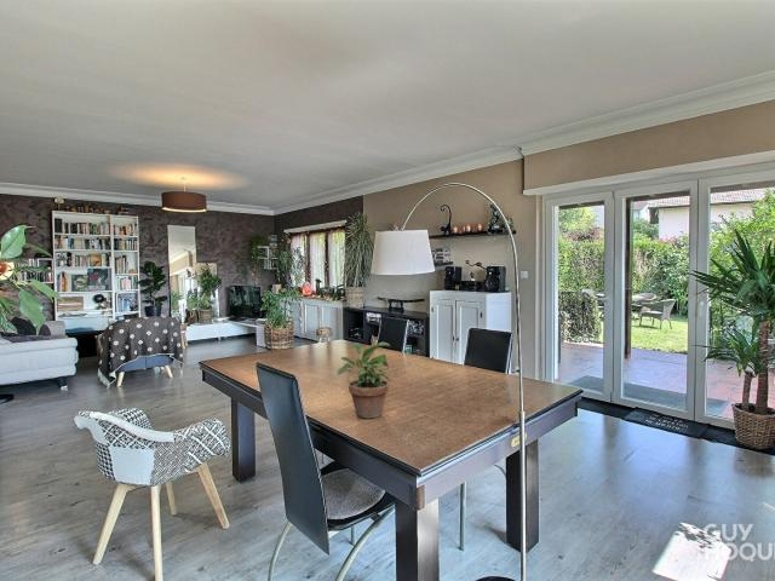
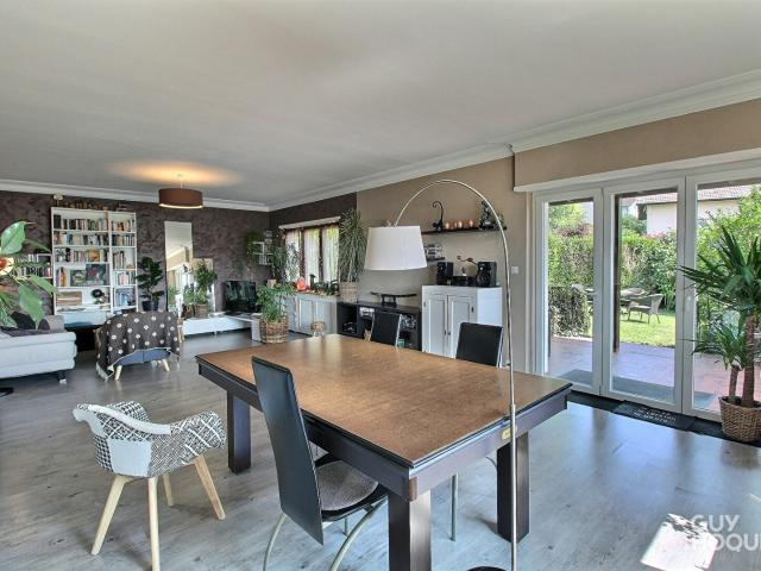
- potted plant [337,341,392,419]
